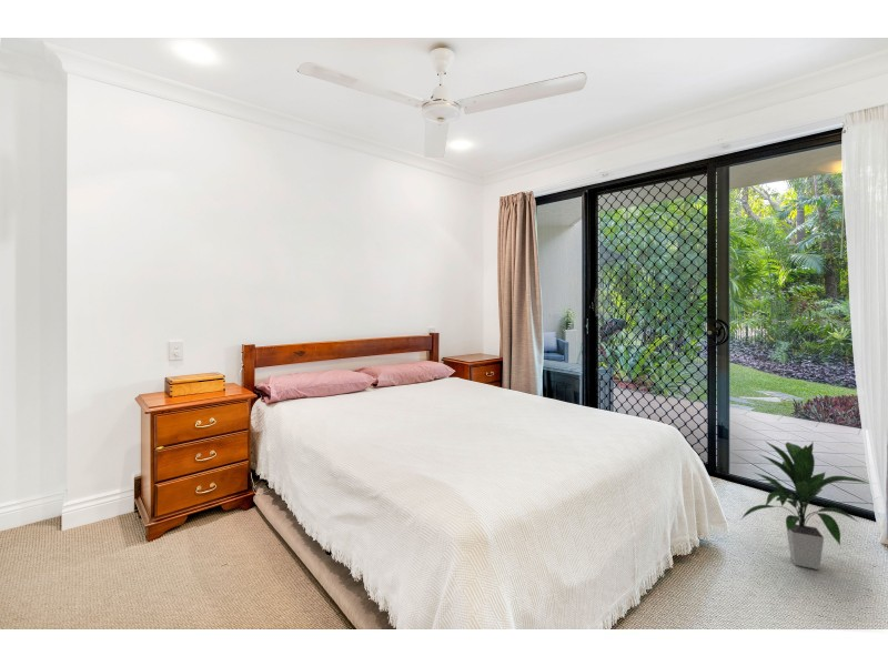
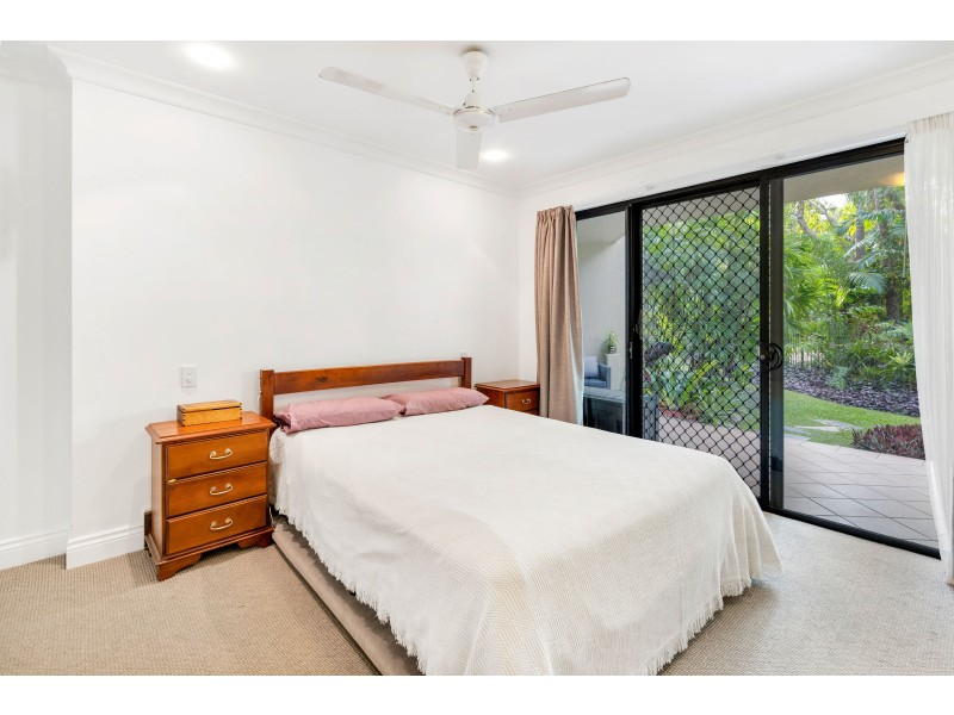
- indoor plant [740,440,869,571]
